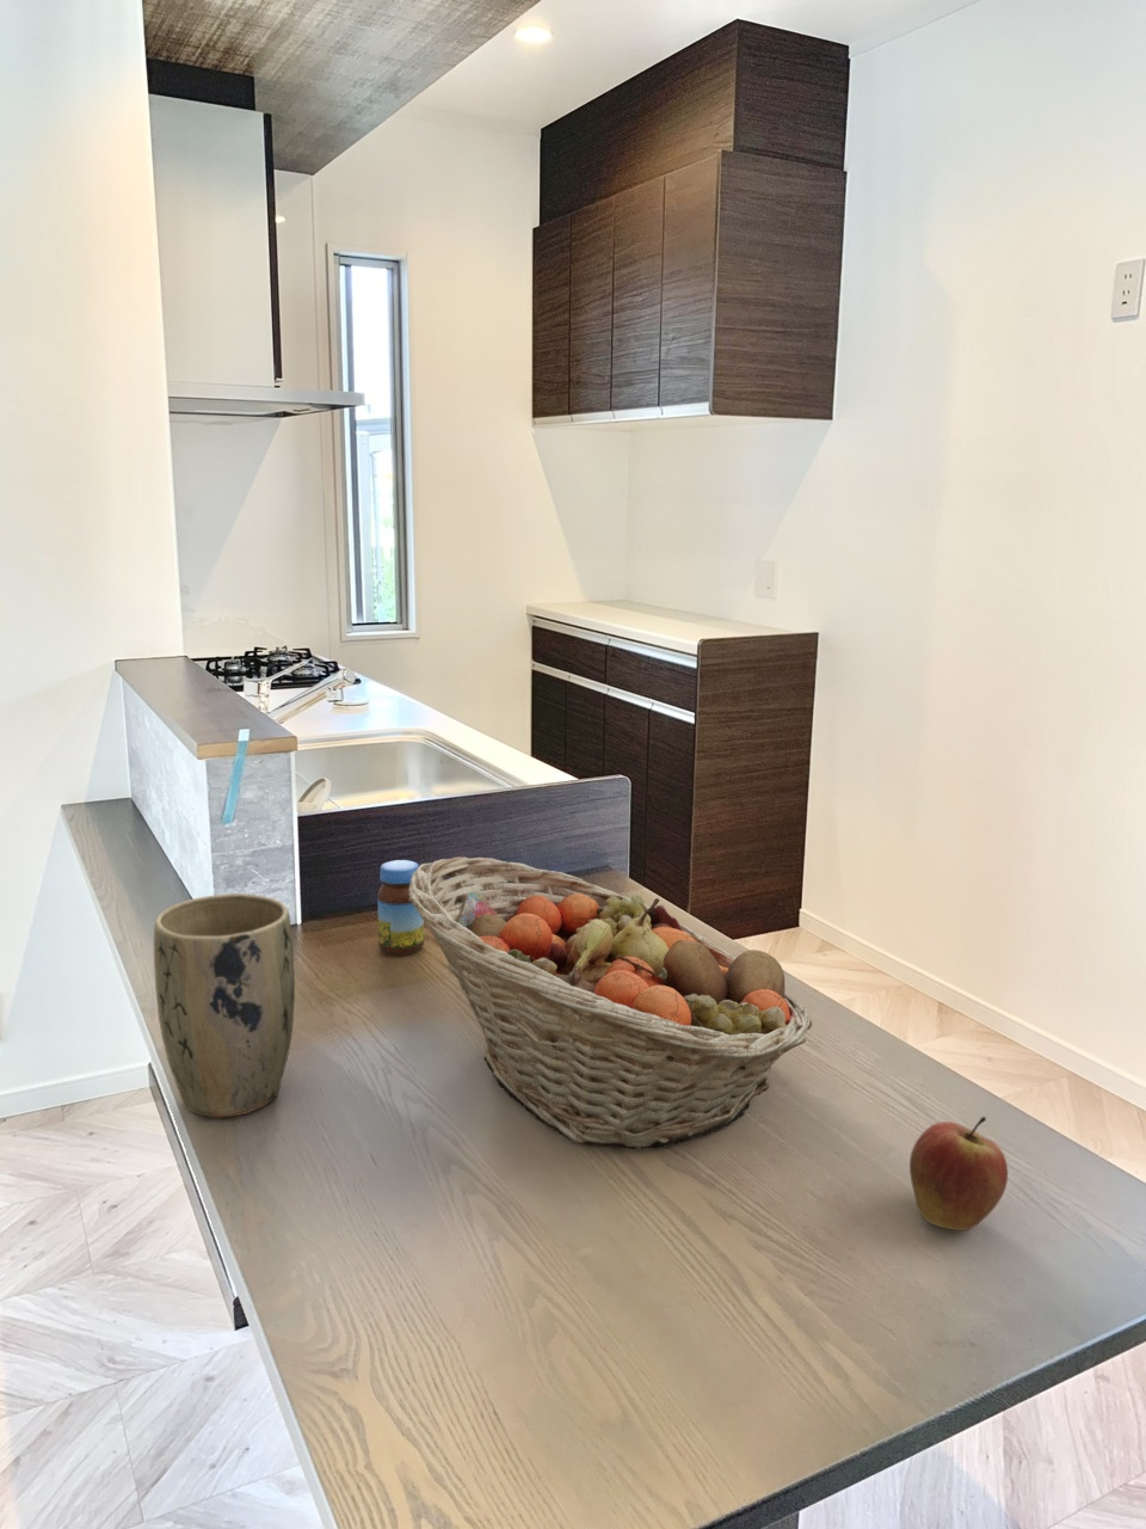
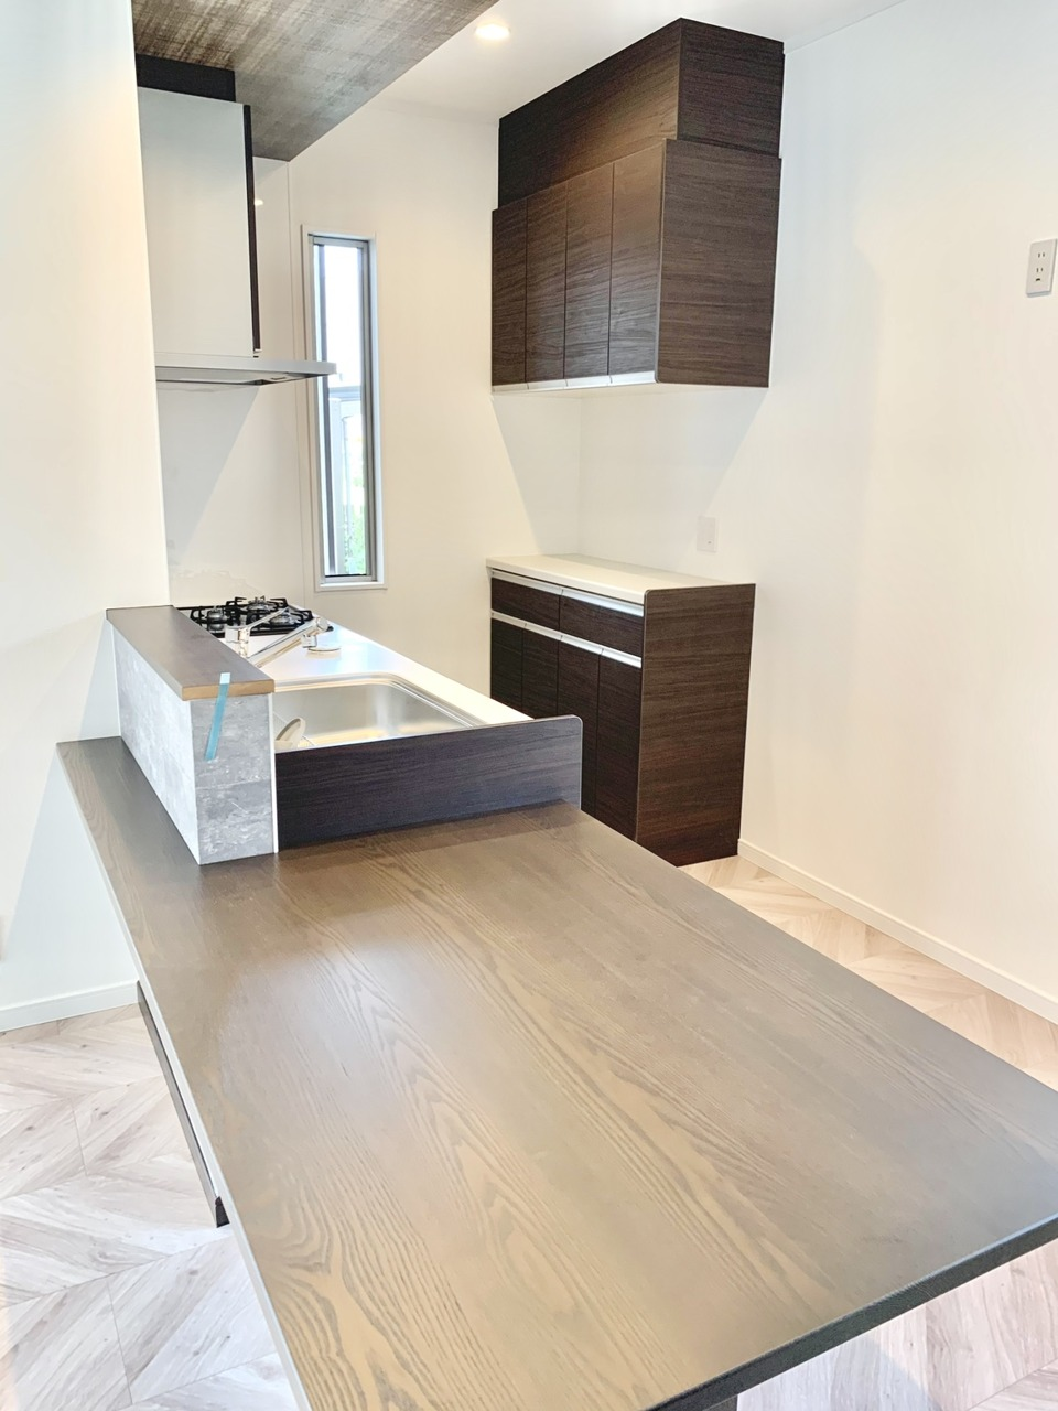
- jar [376,858,425,956]
- fruit basket [408,856,813,1150]
- plant pot [153,892,296,1120]
- apple [909,1116,1009,1232]
